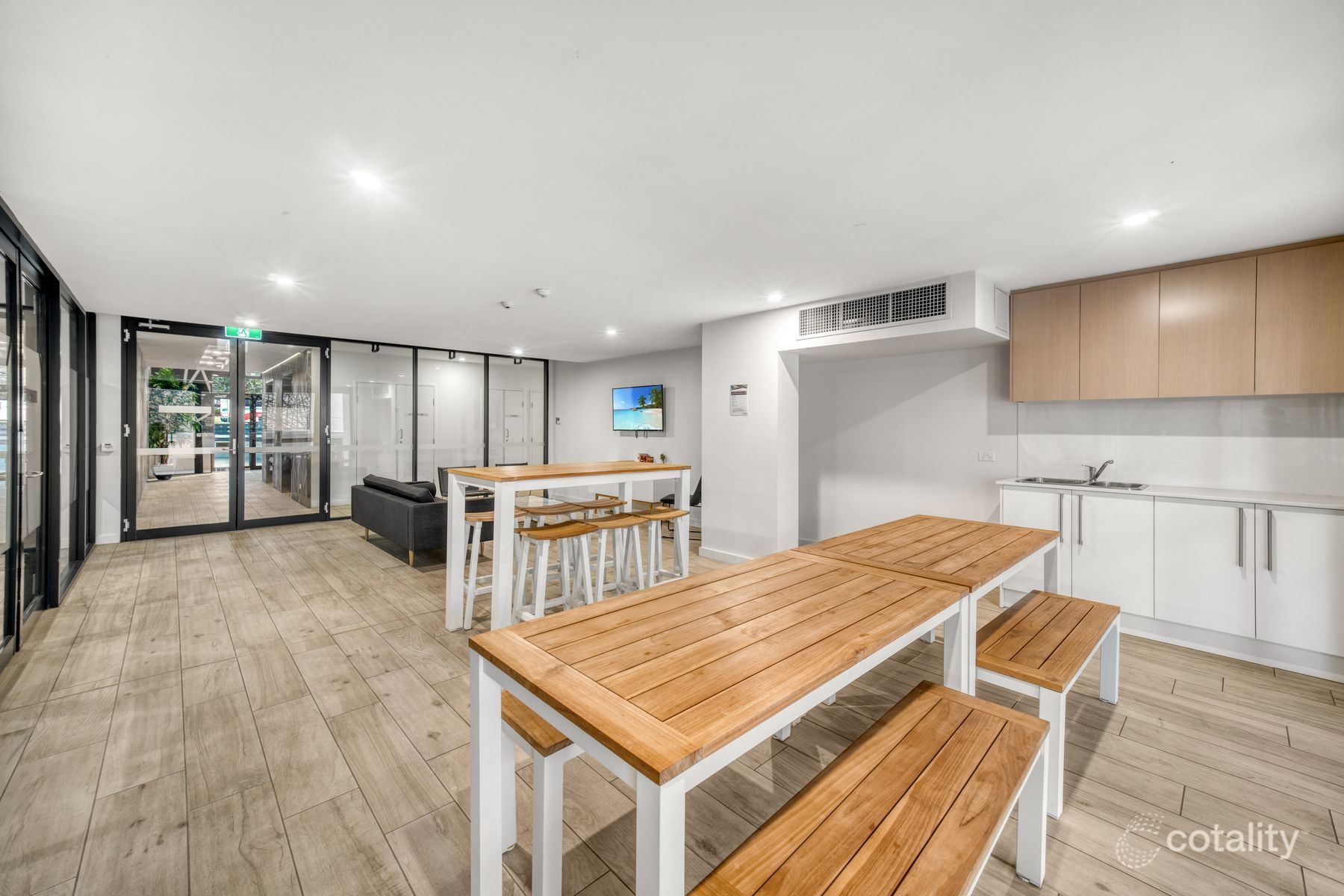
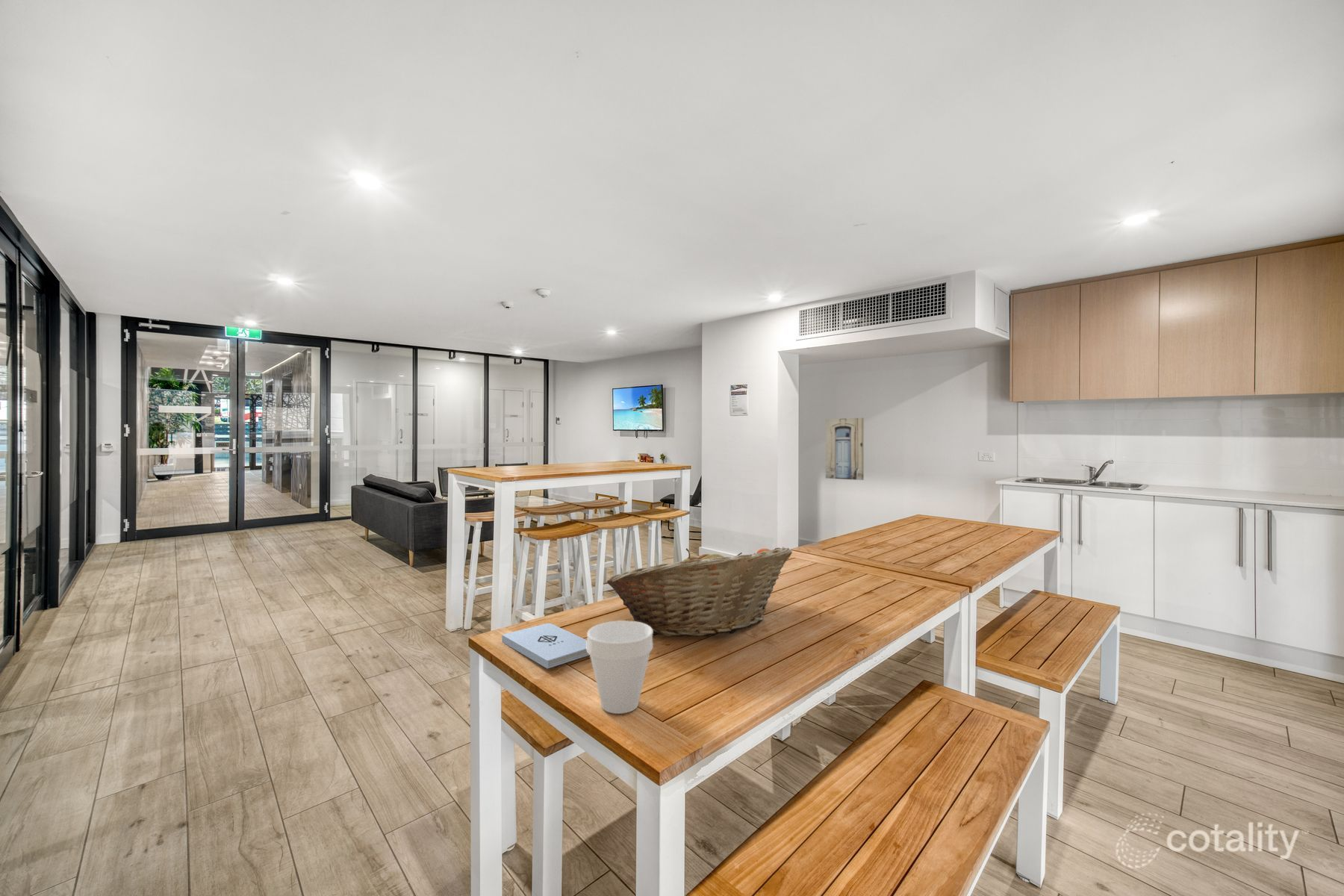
+ notepad [501,623,590,669]
+ fruit basket [606,547,793,638]
+ cup [586,620,653,715]
+ wall art [825,417,865,481]
